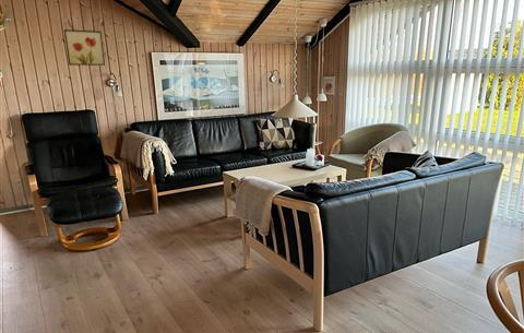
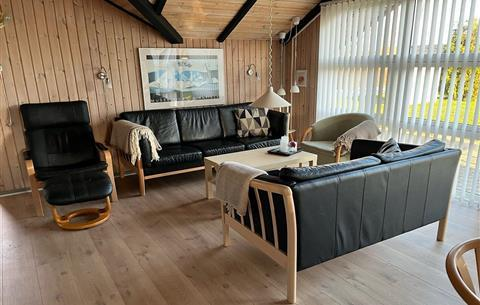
- wall art [63,28,106,67]
